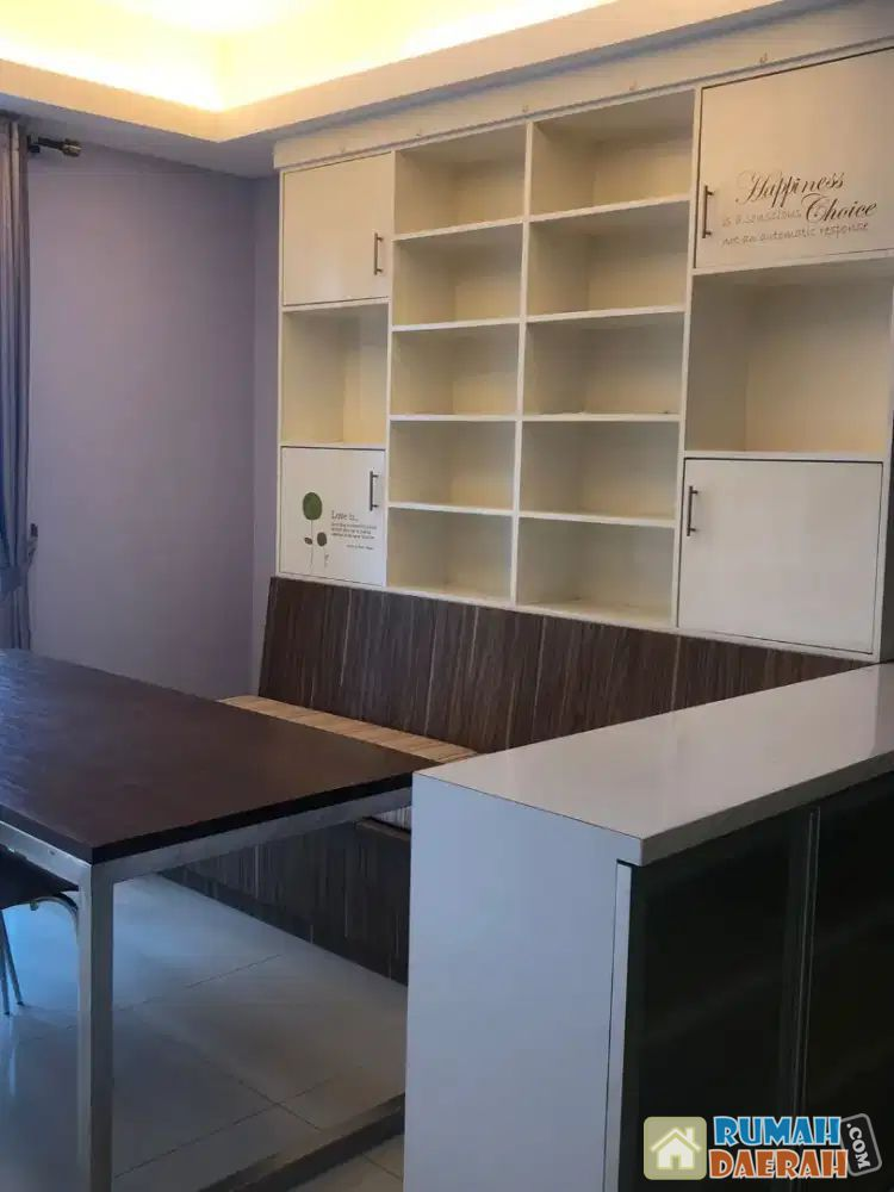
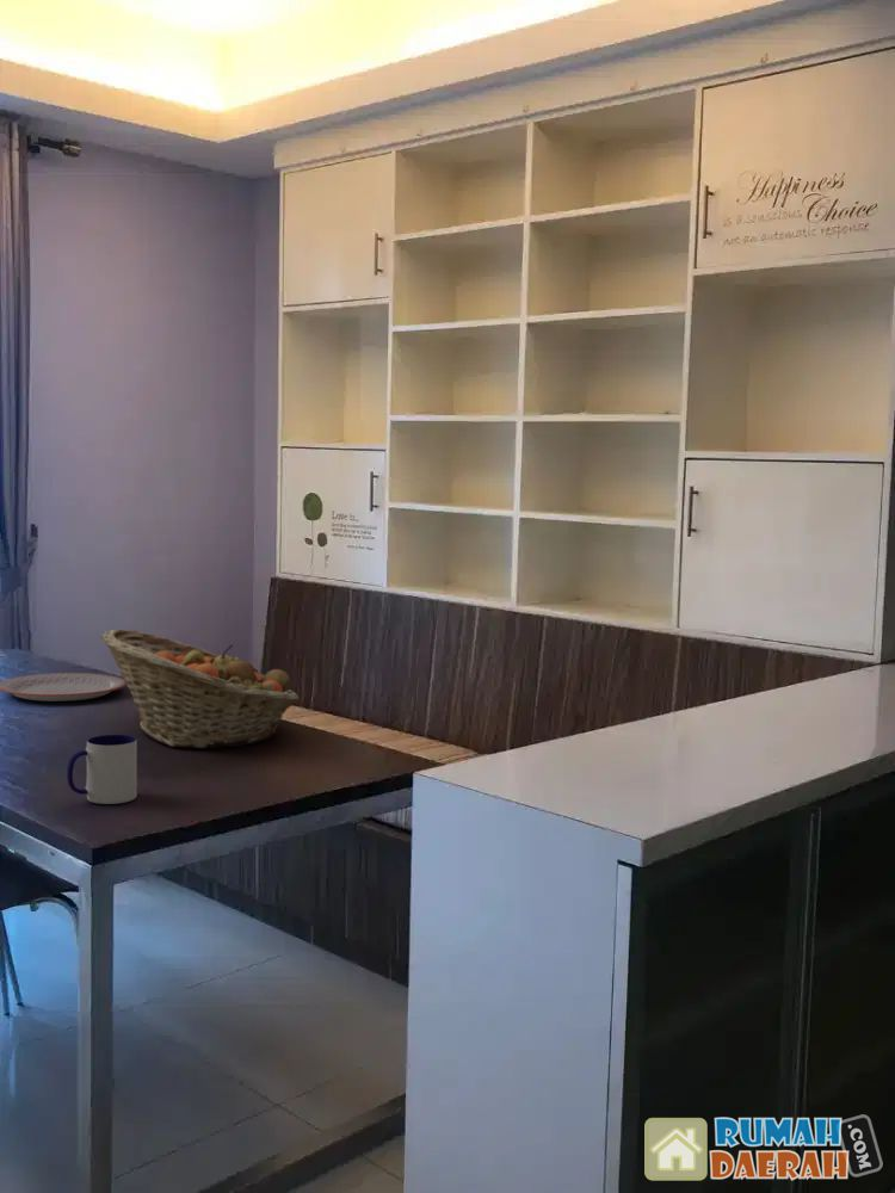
+ fruit basket [100,628,301,750]
+ plate [0,672,126,703]
+ mug [66,734,138,805]
